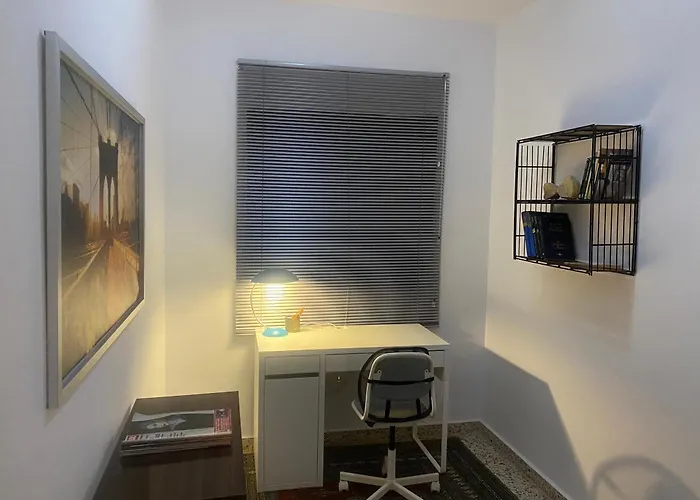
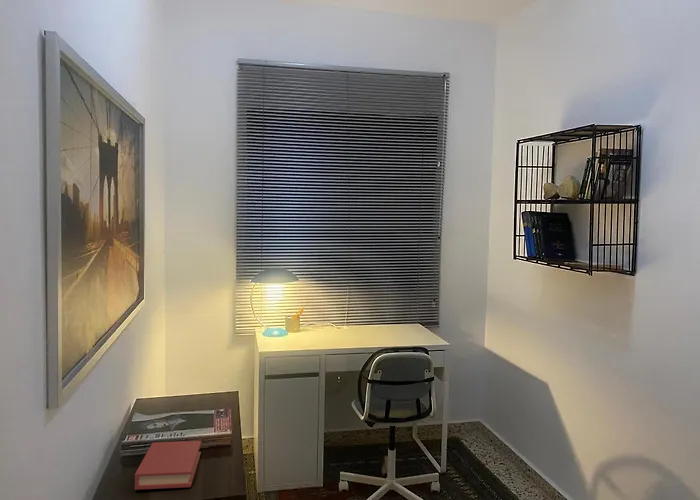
+ book [134,440,202,491]
